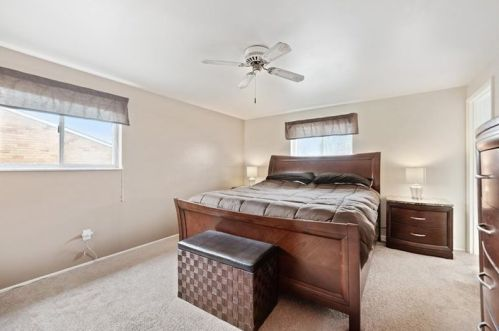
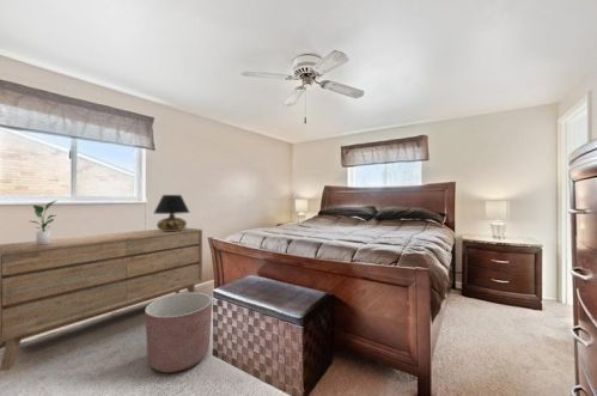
+ planter [144,292,213,373]
+ table lamp [153,194,191,231]
+ dresser [0,226,203,372]
+ potted plant [30,200,56,245]
